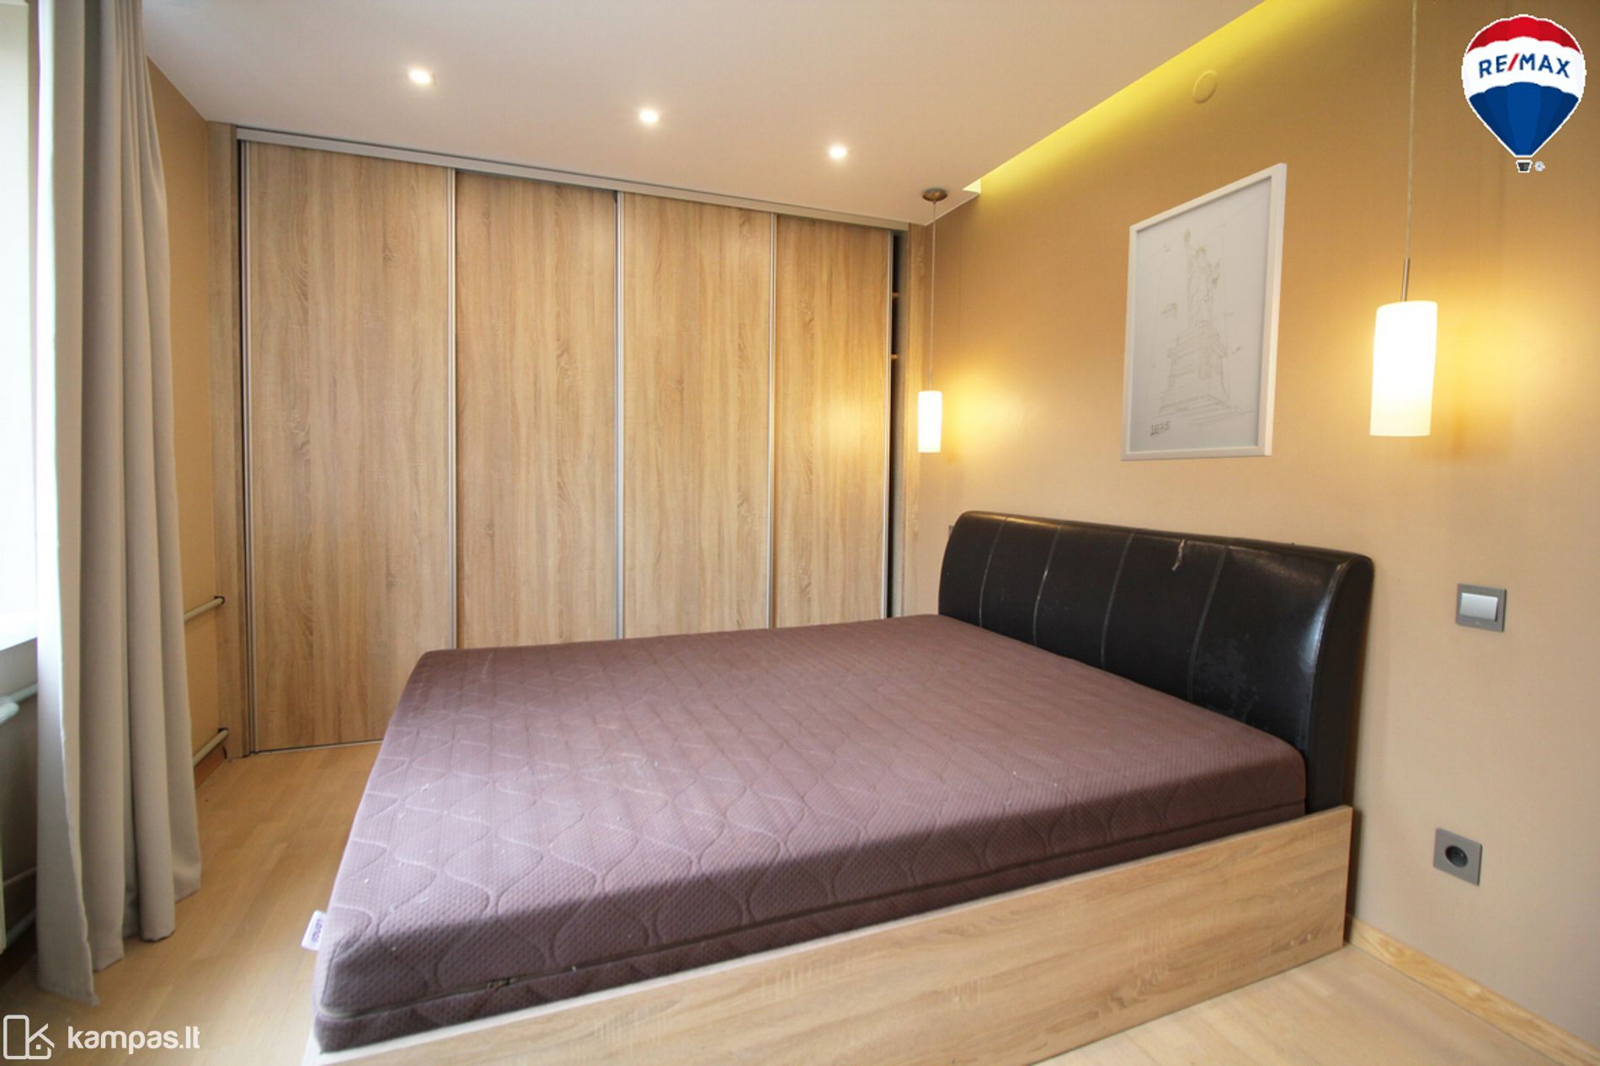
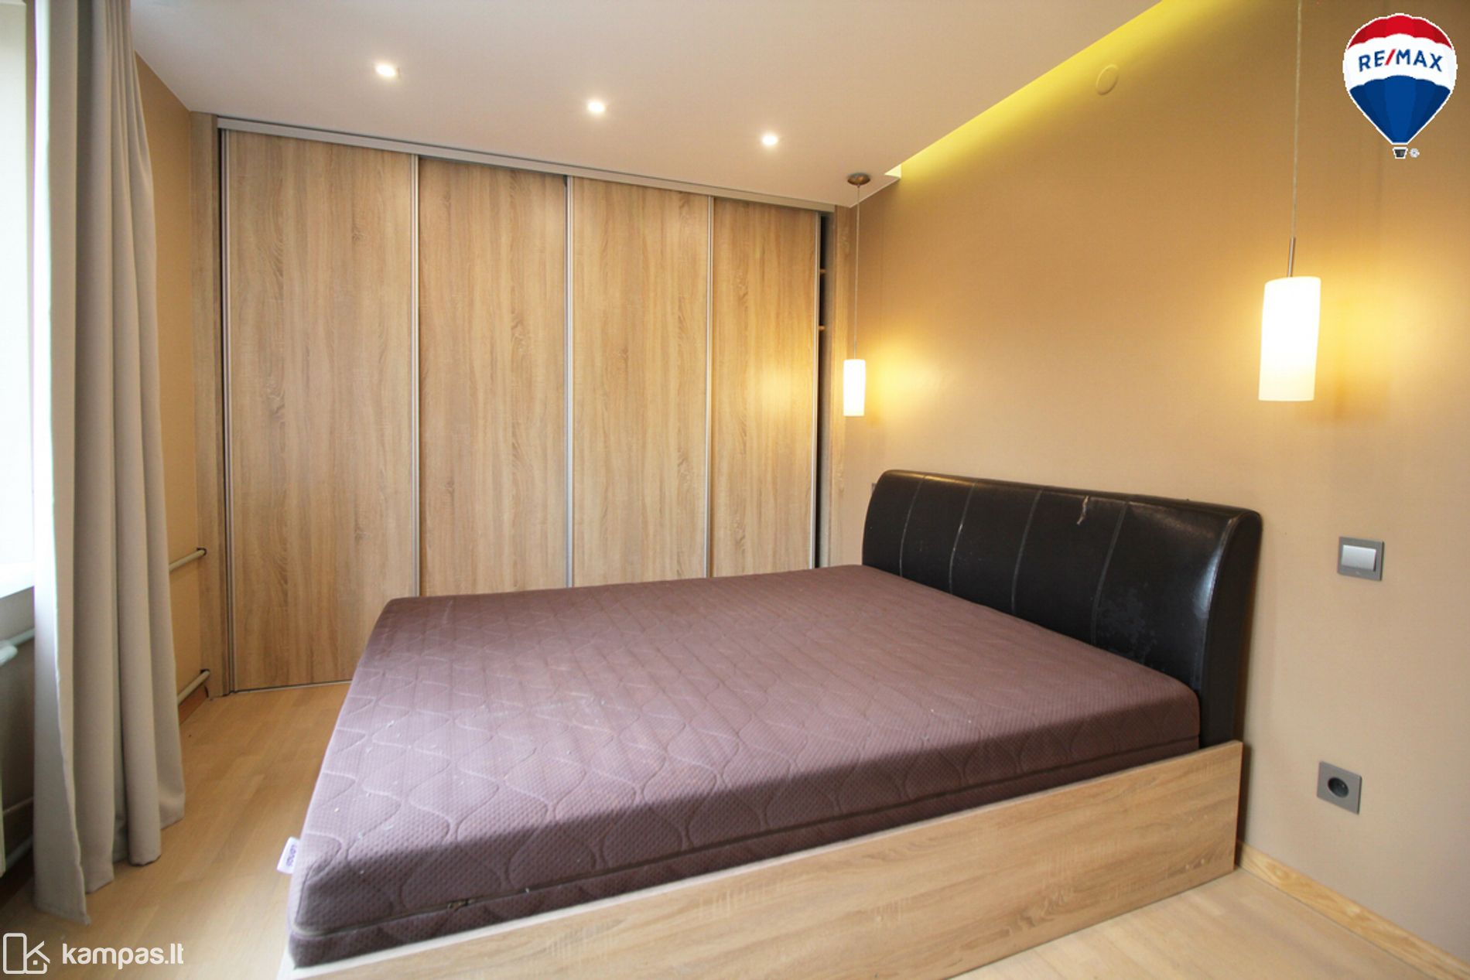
- wall art [1120,162,1288,462]
